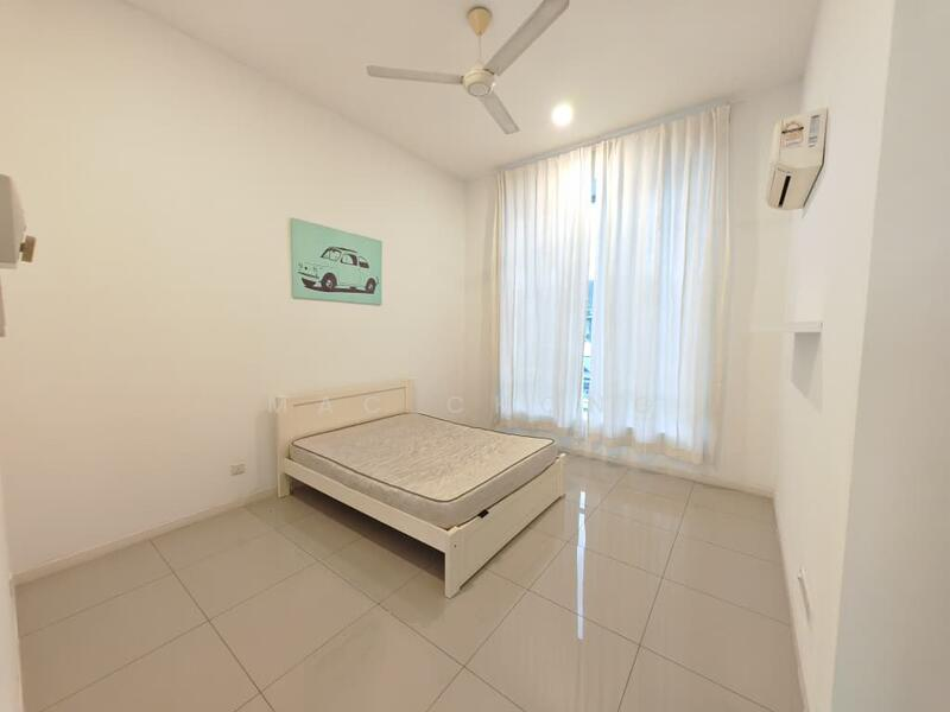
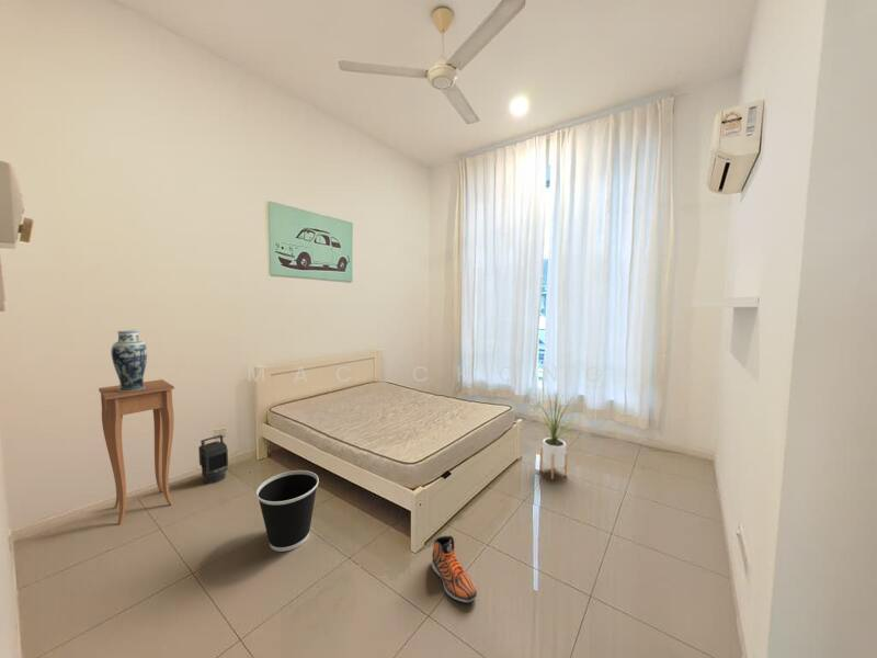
+ vase [111,329,148,392]
+ lantern [197,434,229,485]
+ side table [98,378,175,525]
+ house plant [533,388,580,480]
+ wastebasket [255,469,320,553]
+ sneaker [431,534,478,603]
